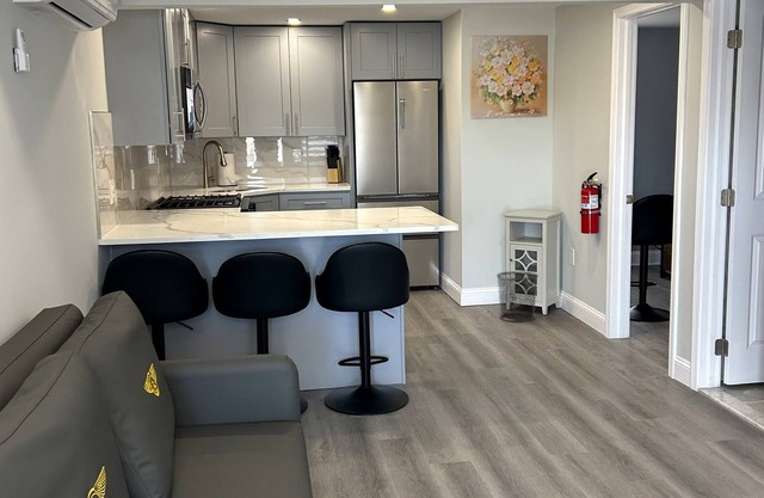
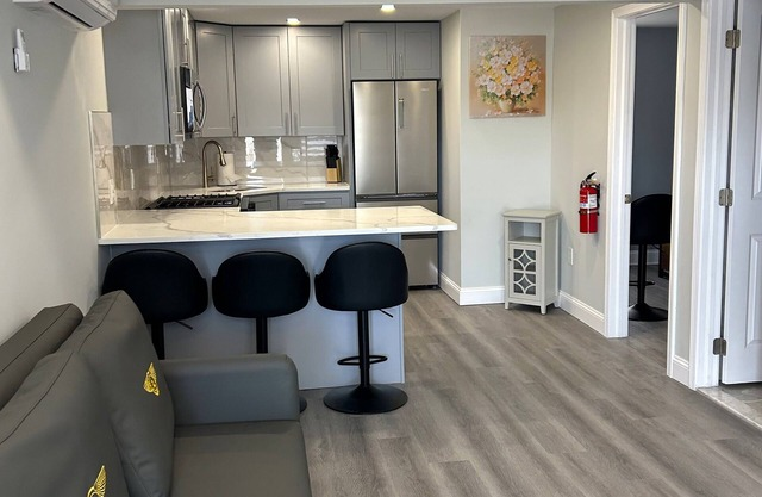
- waste bin [495,270,540,322]
